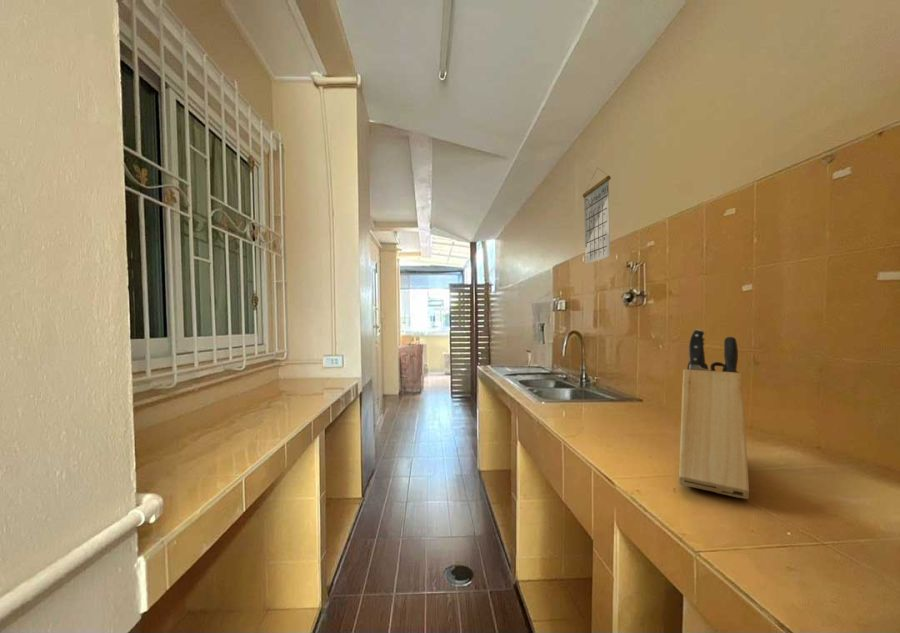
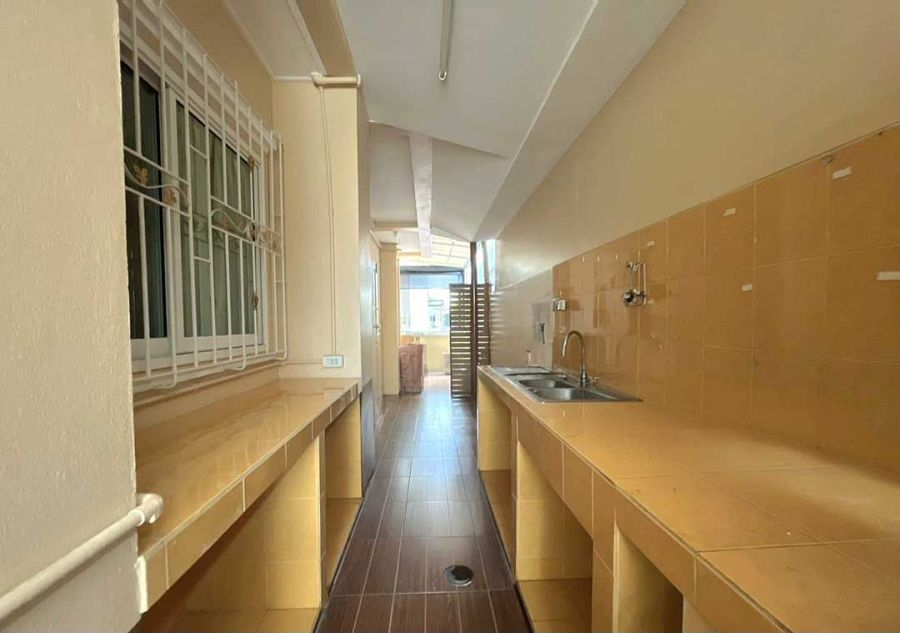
- calendar [582,167,612,265]
- knife block [678,328,750,500]
